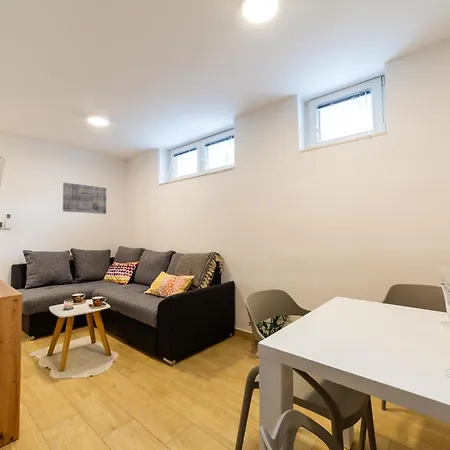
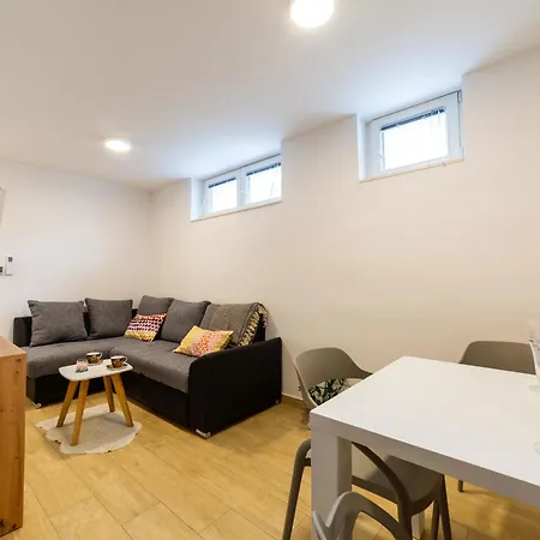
- wall art [62,182,107,215]
